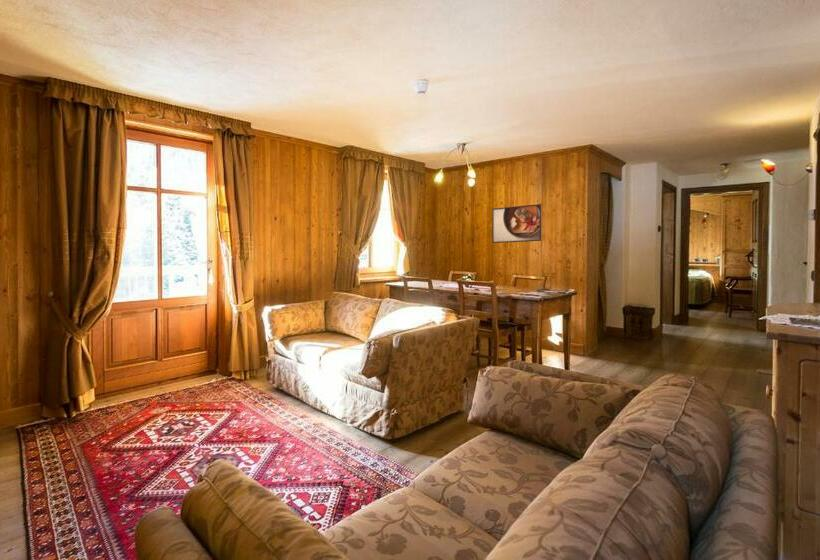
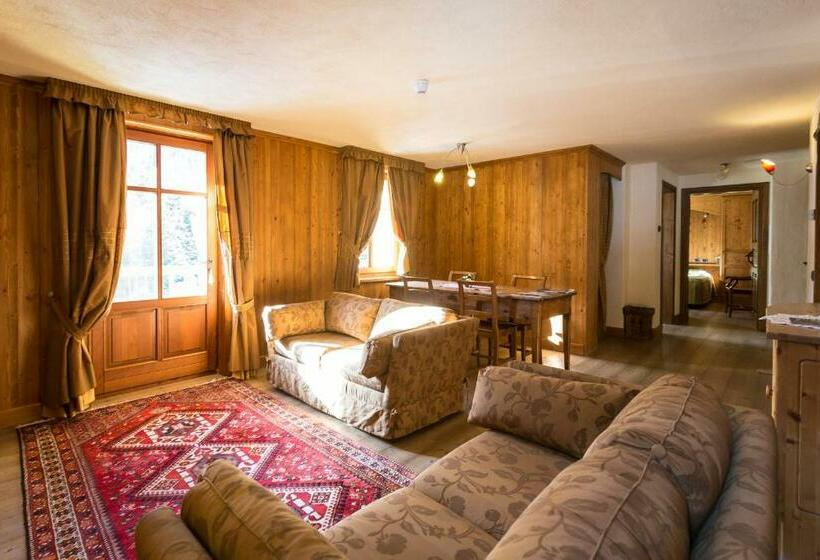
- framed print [491,203,542,244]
